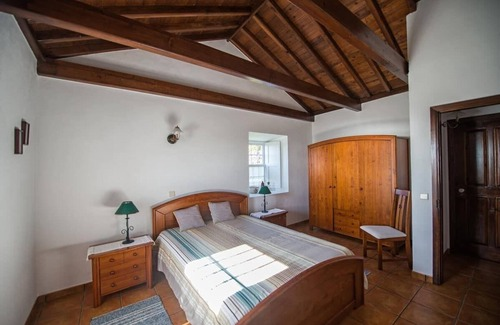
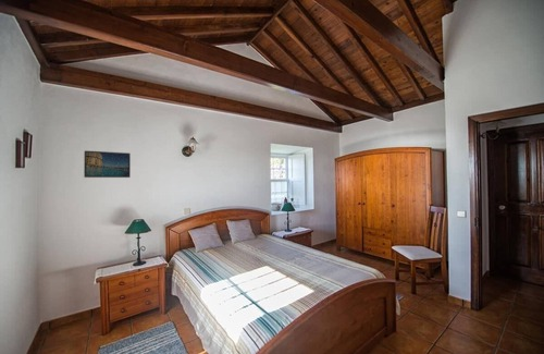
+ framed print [83,149,132,179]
